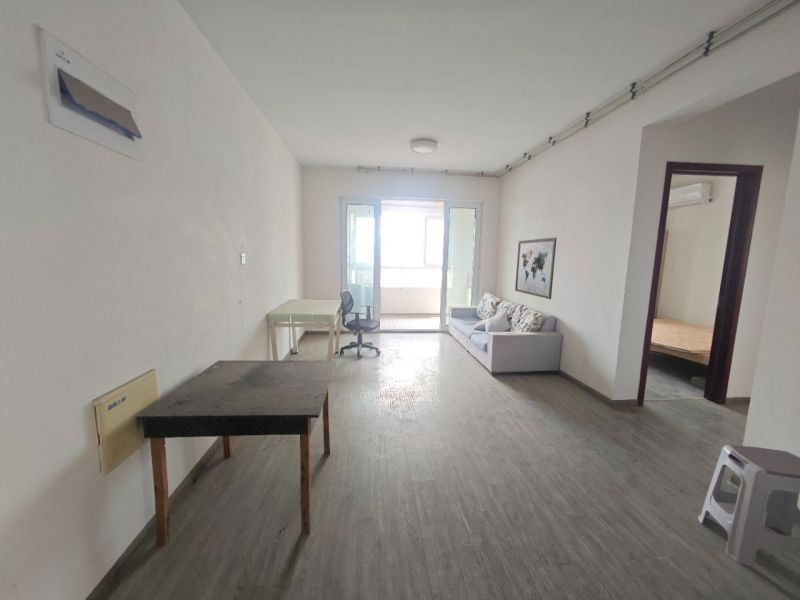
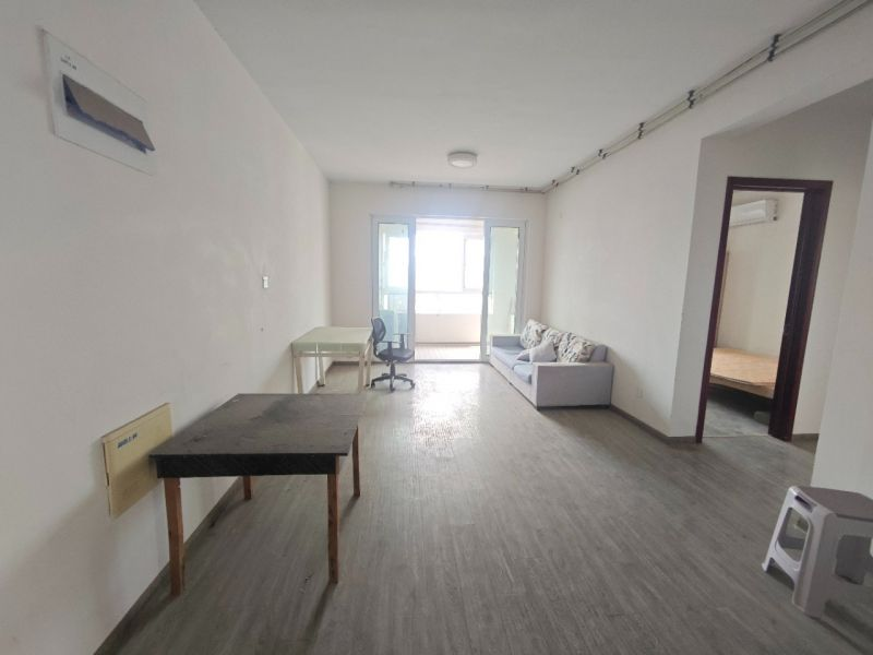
- wall art [514,237,557,300]
